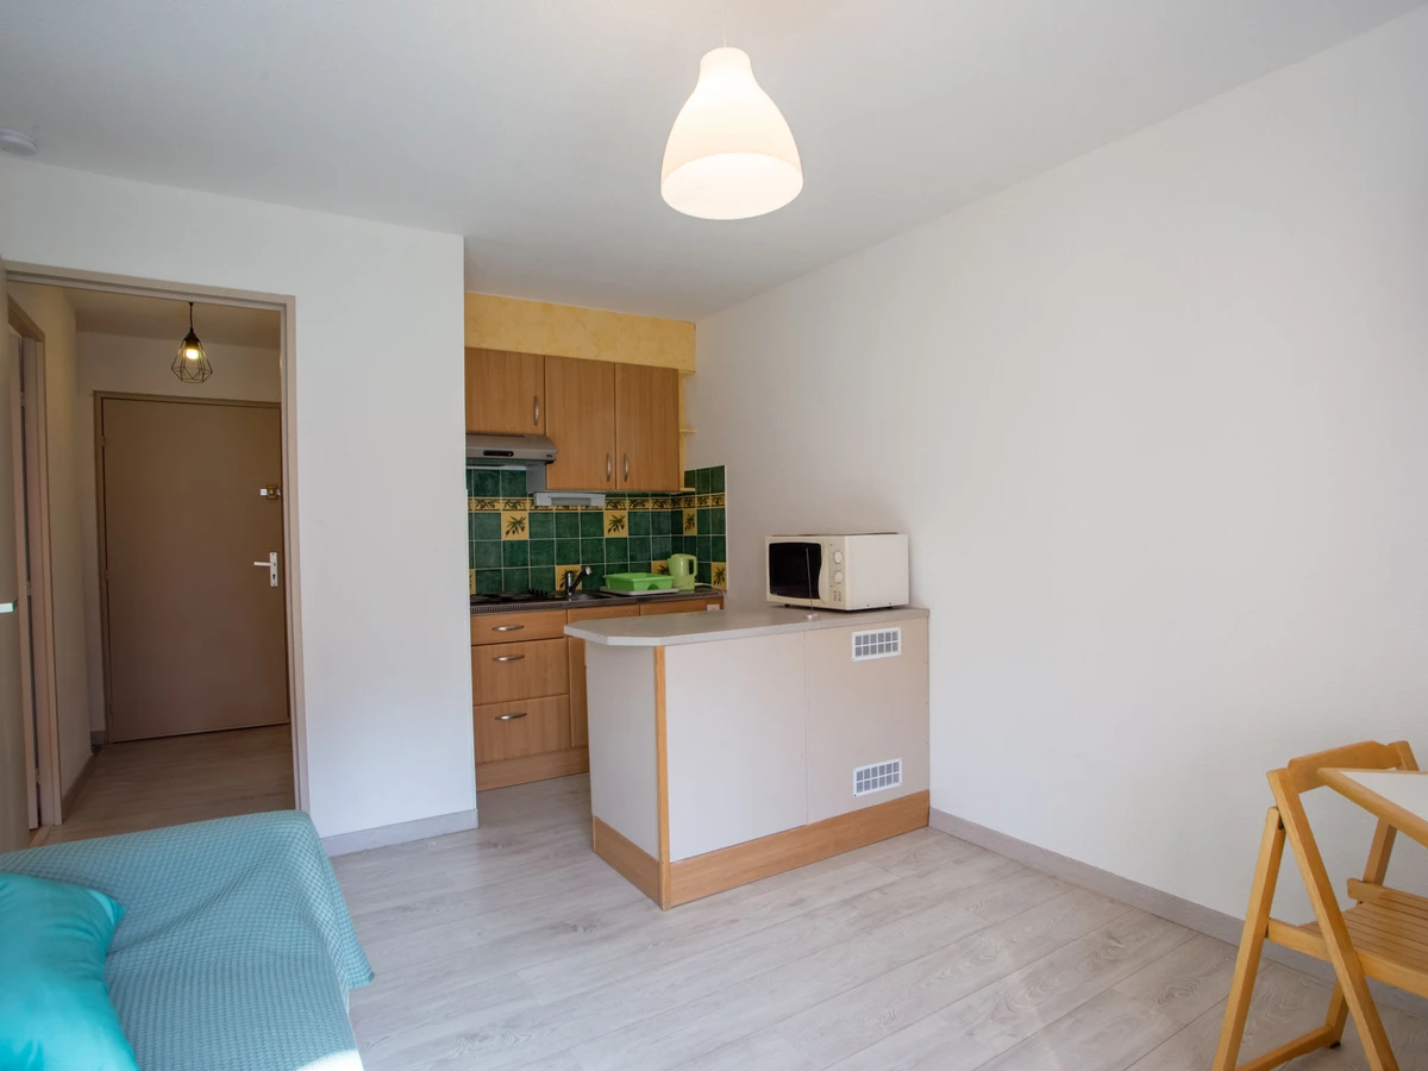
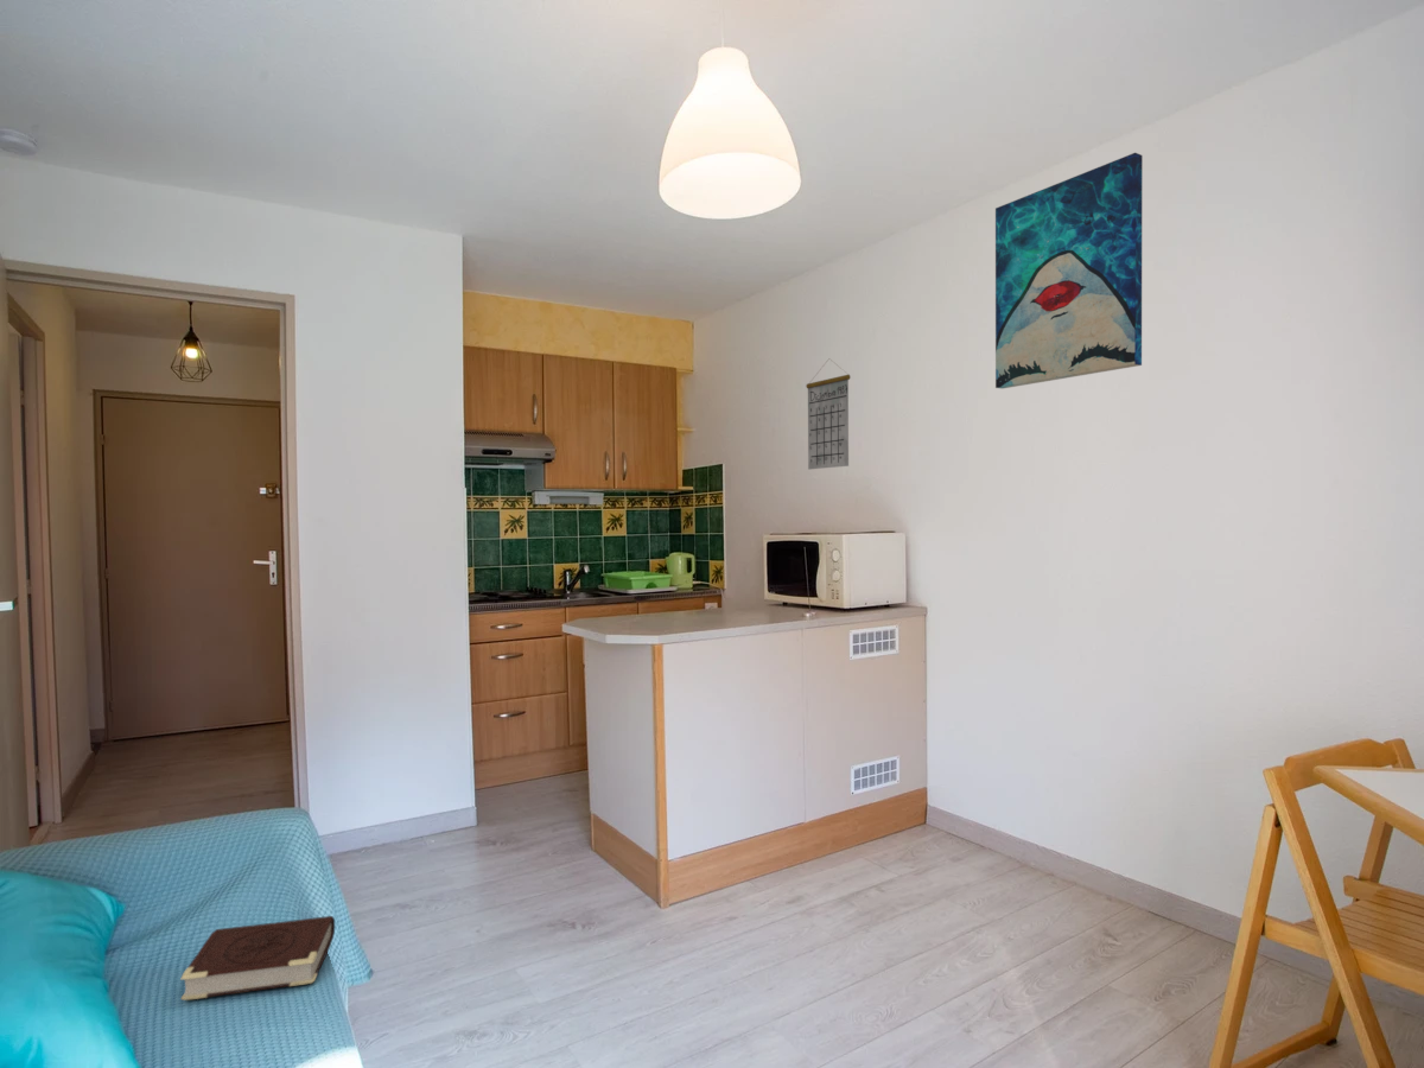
+ book [179,915,336,1002]
+ wall art [994,152,1144,390]
+ calendar [805,357,851,471]
